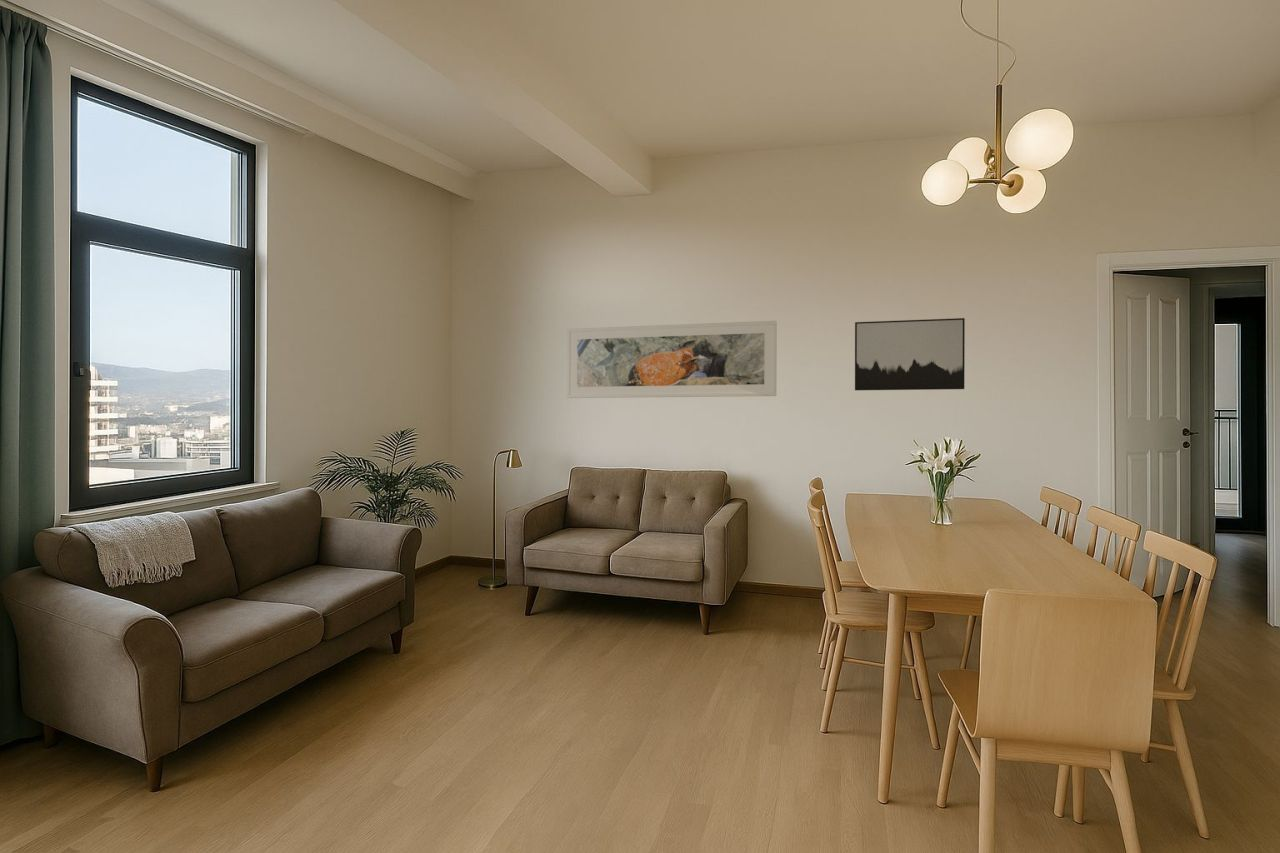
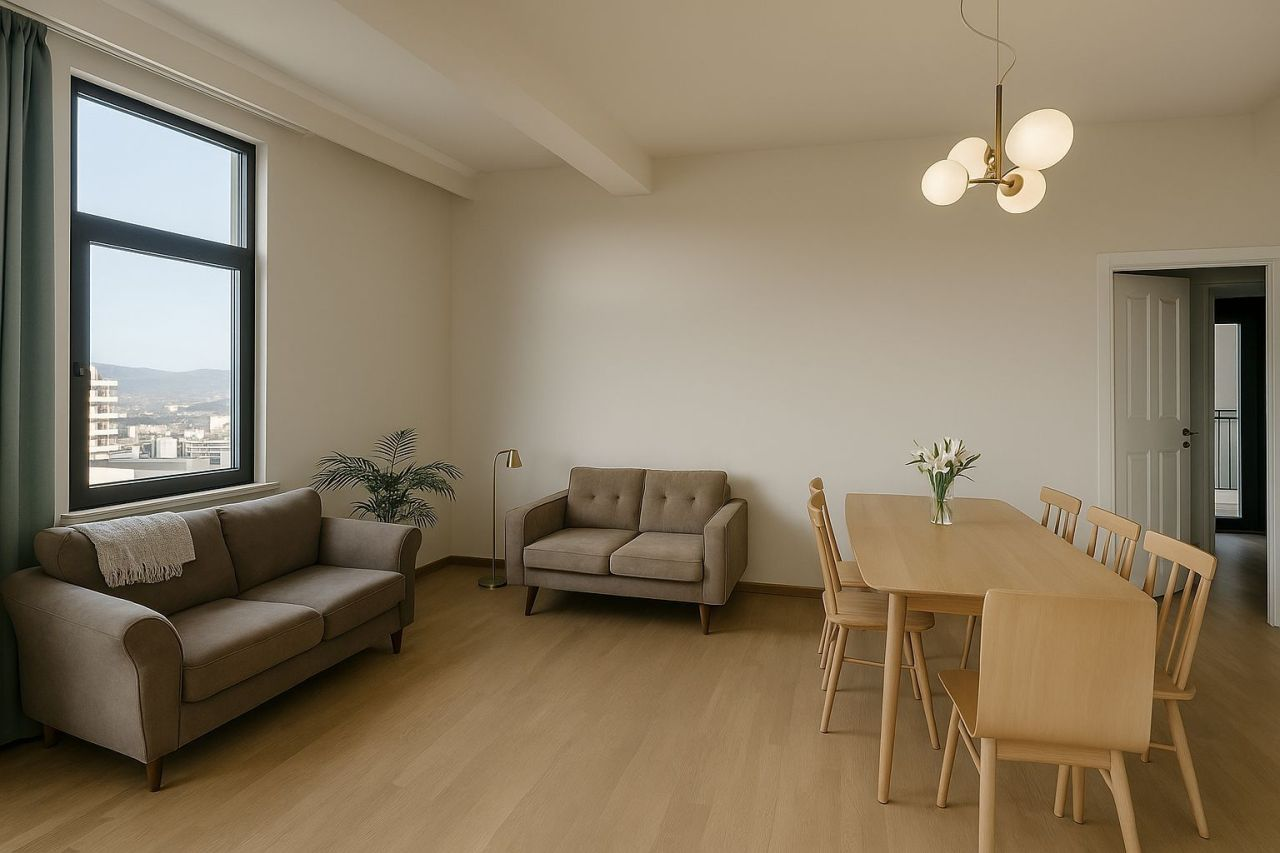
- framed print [566,320,778,399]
- wall art [854,317,966,391]
